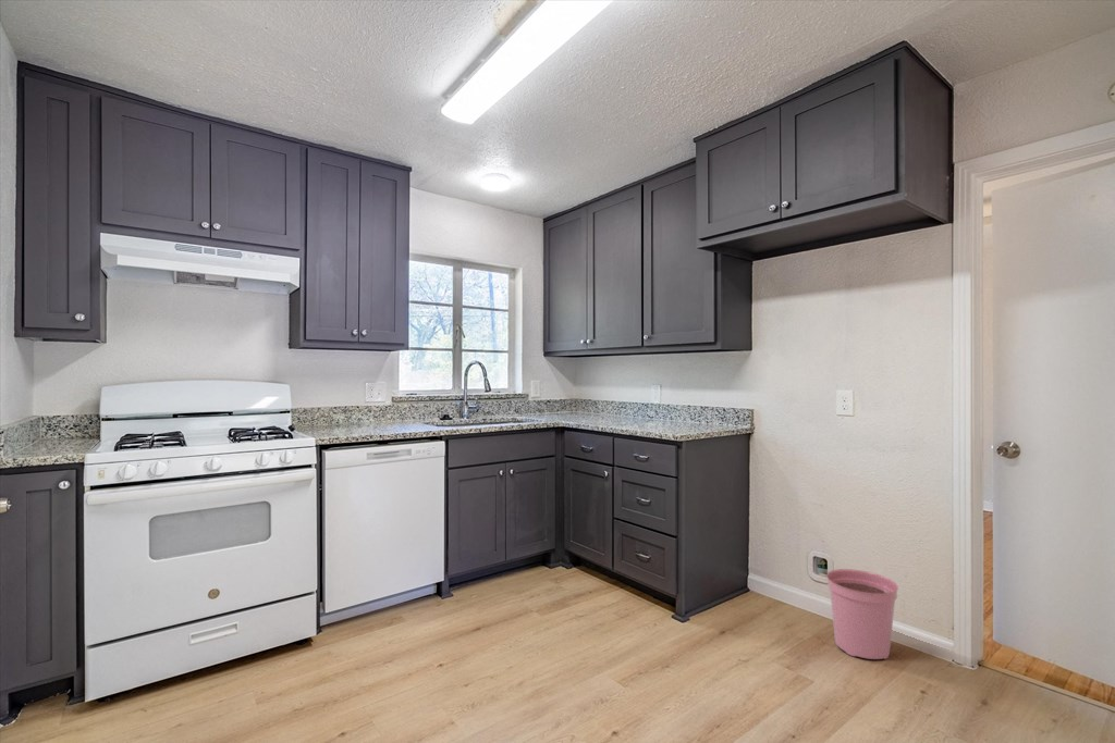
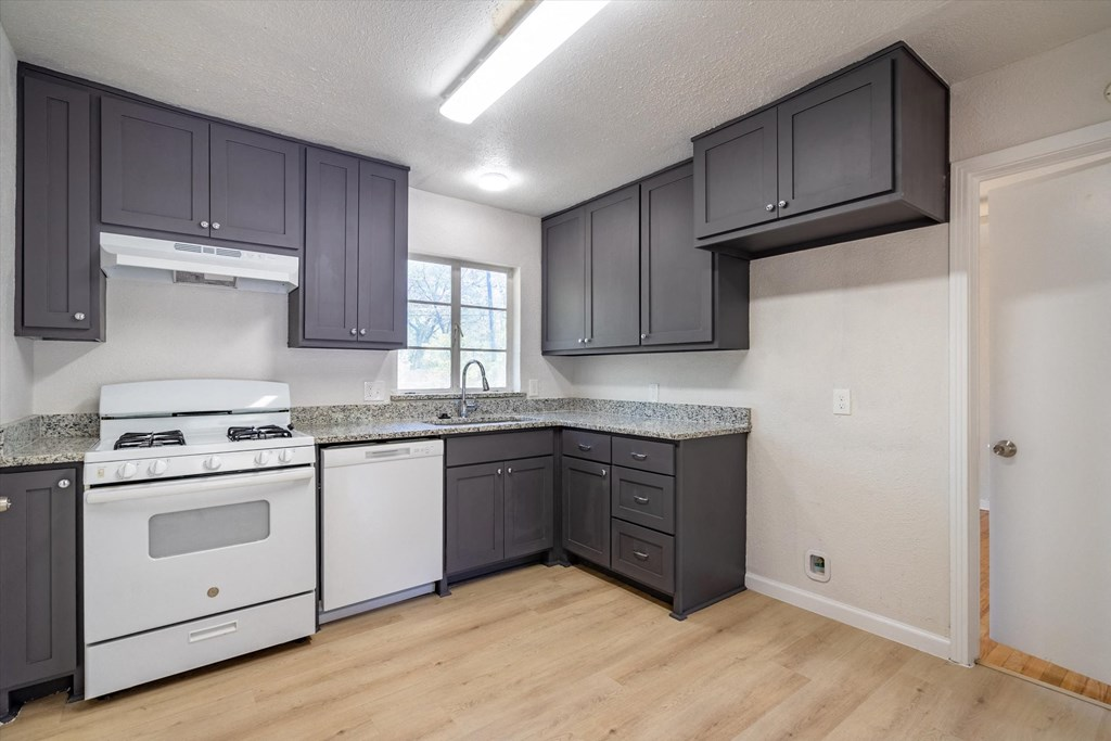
- plant pot [825,568,899,660]
